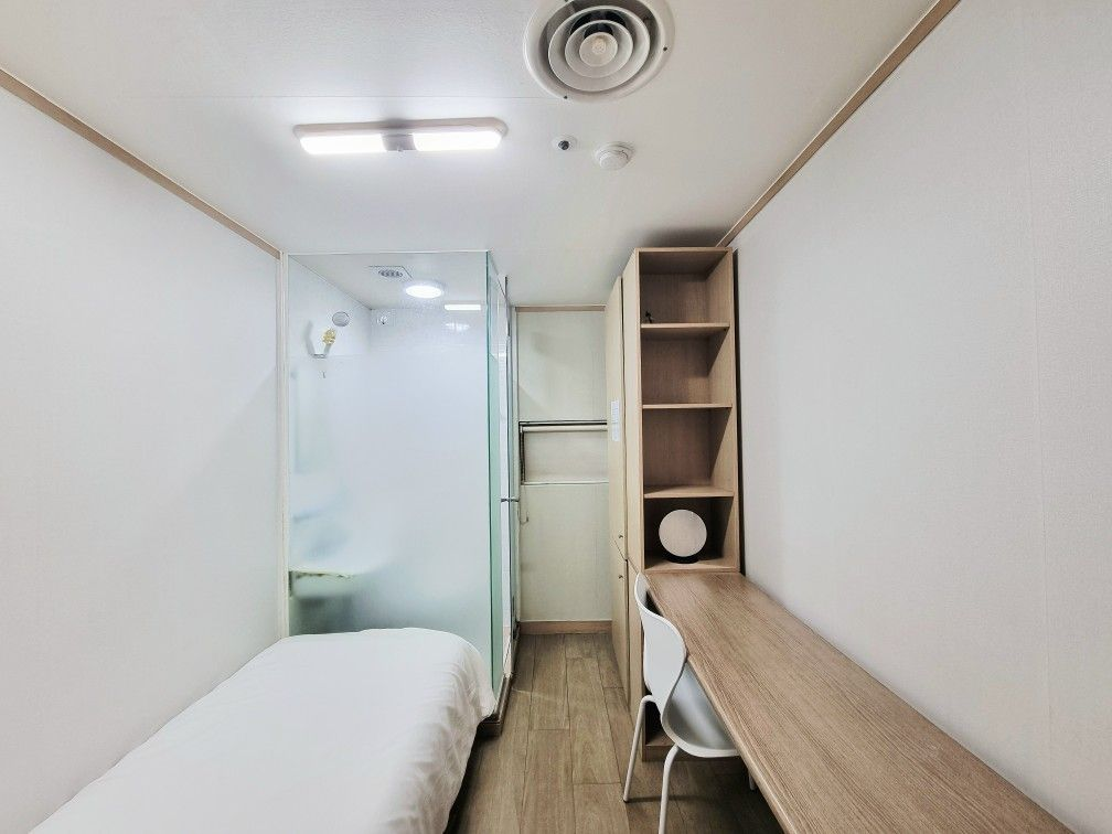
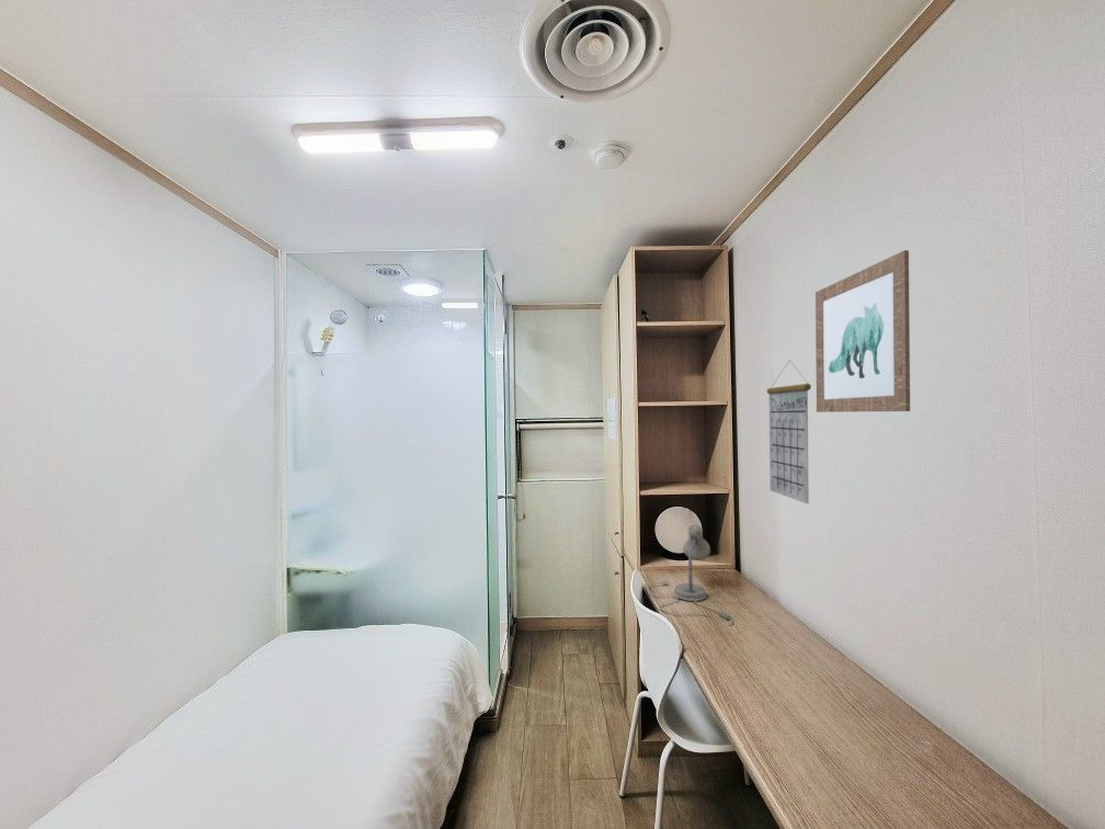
+ wall art [814,249,911,413]
+ calendar [765,359,812,506]
+ desk lamp [646,523,734,627]
